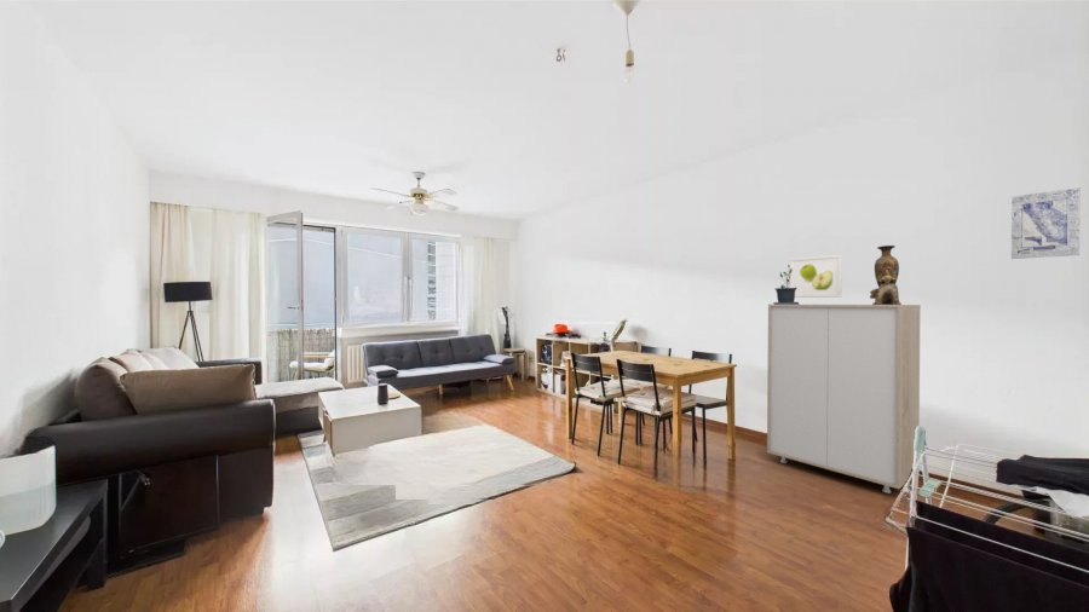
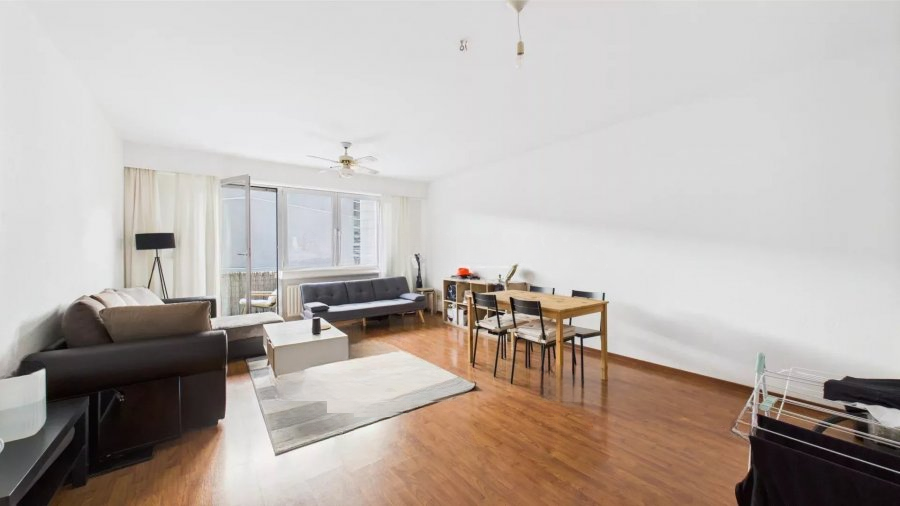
- storage cabinet [766,304,922,495]
- potted plant [772,264,800,305]
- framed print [788,253,843,299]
- wall art [1010,186,1082,260]
- vase with dog figurine [869,244,903,305]
